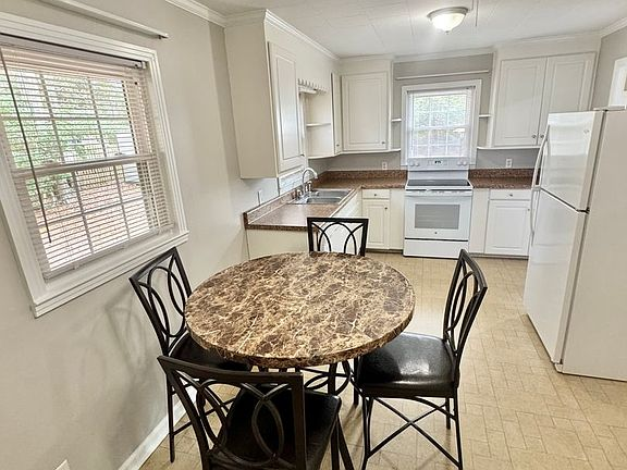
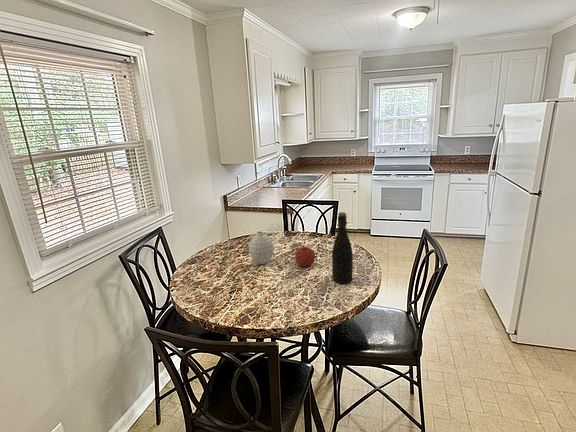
+ bottle [331,211,354,285]
+ fruit [294,245,316,268]
+ vase [248,230,275,265]
